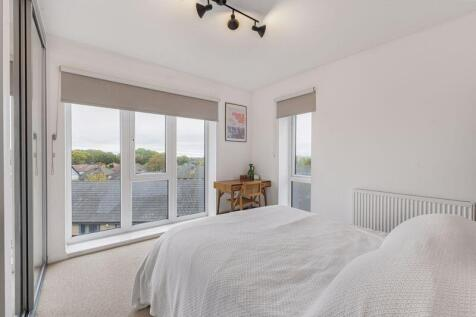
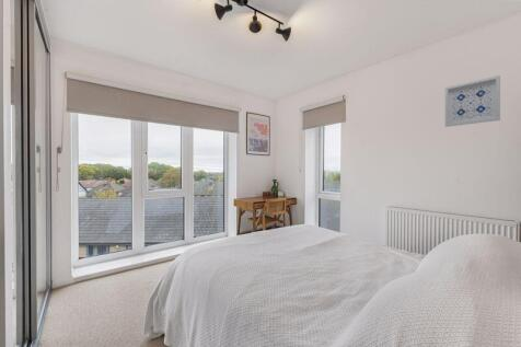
+ wall art [444,74,501,128]
